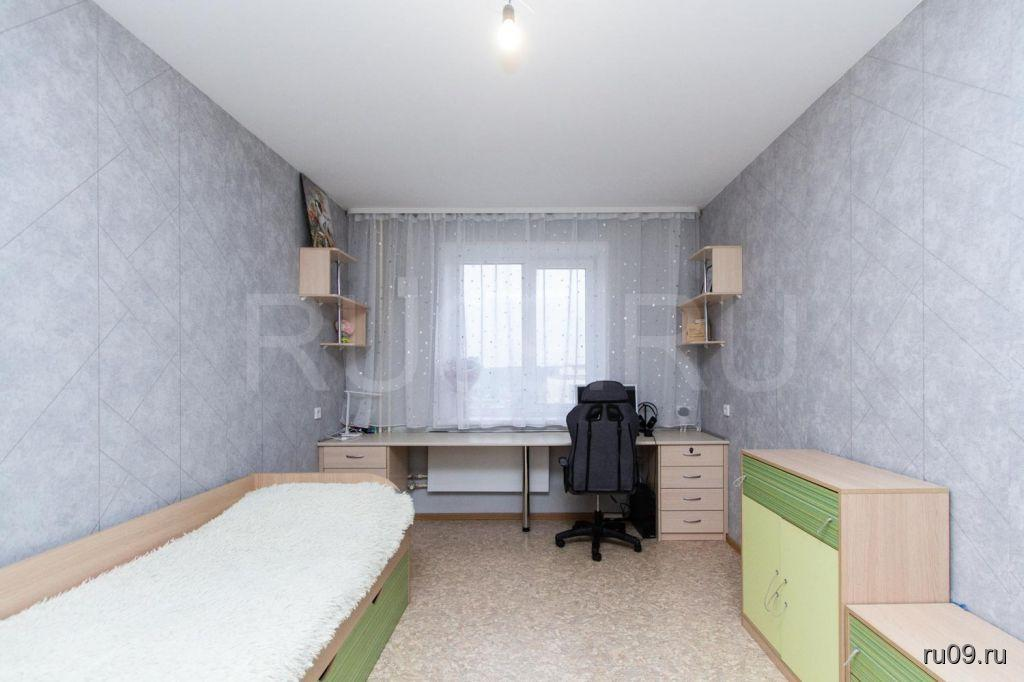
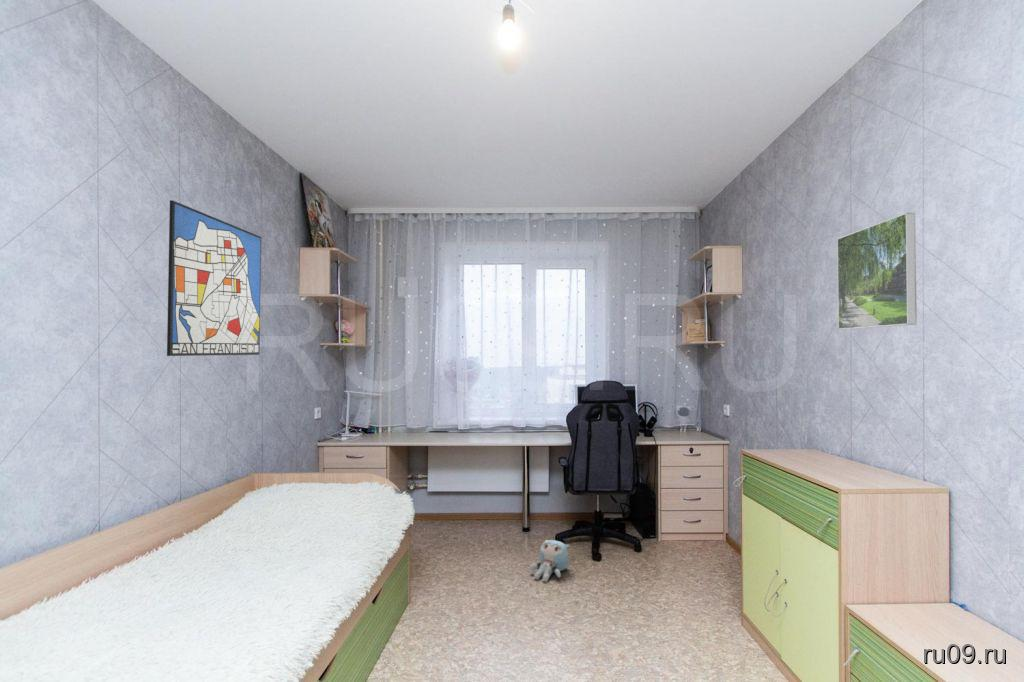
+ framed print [836,212,918,331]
+ plush toy [529,539,570,583]
+ wall art [166,199,262,357]
